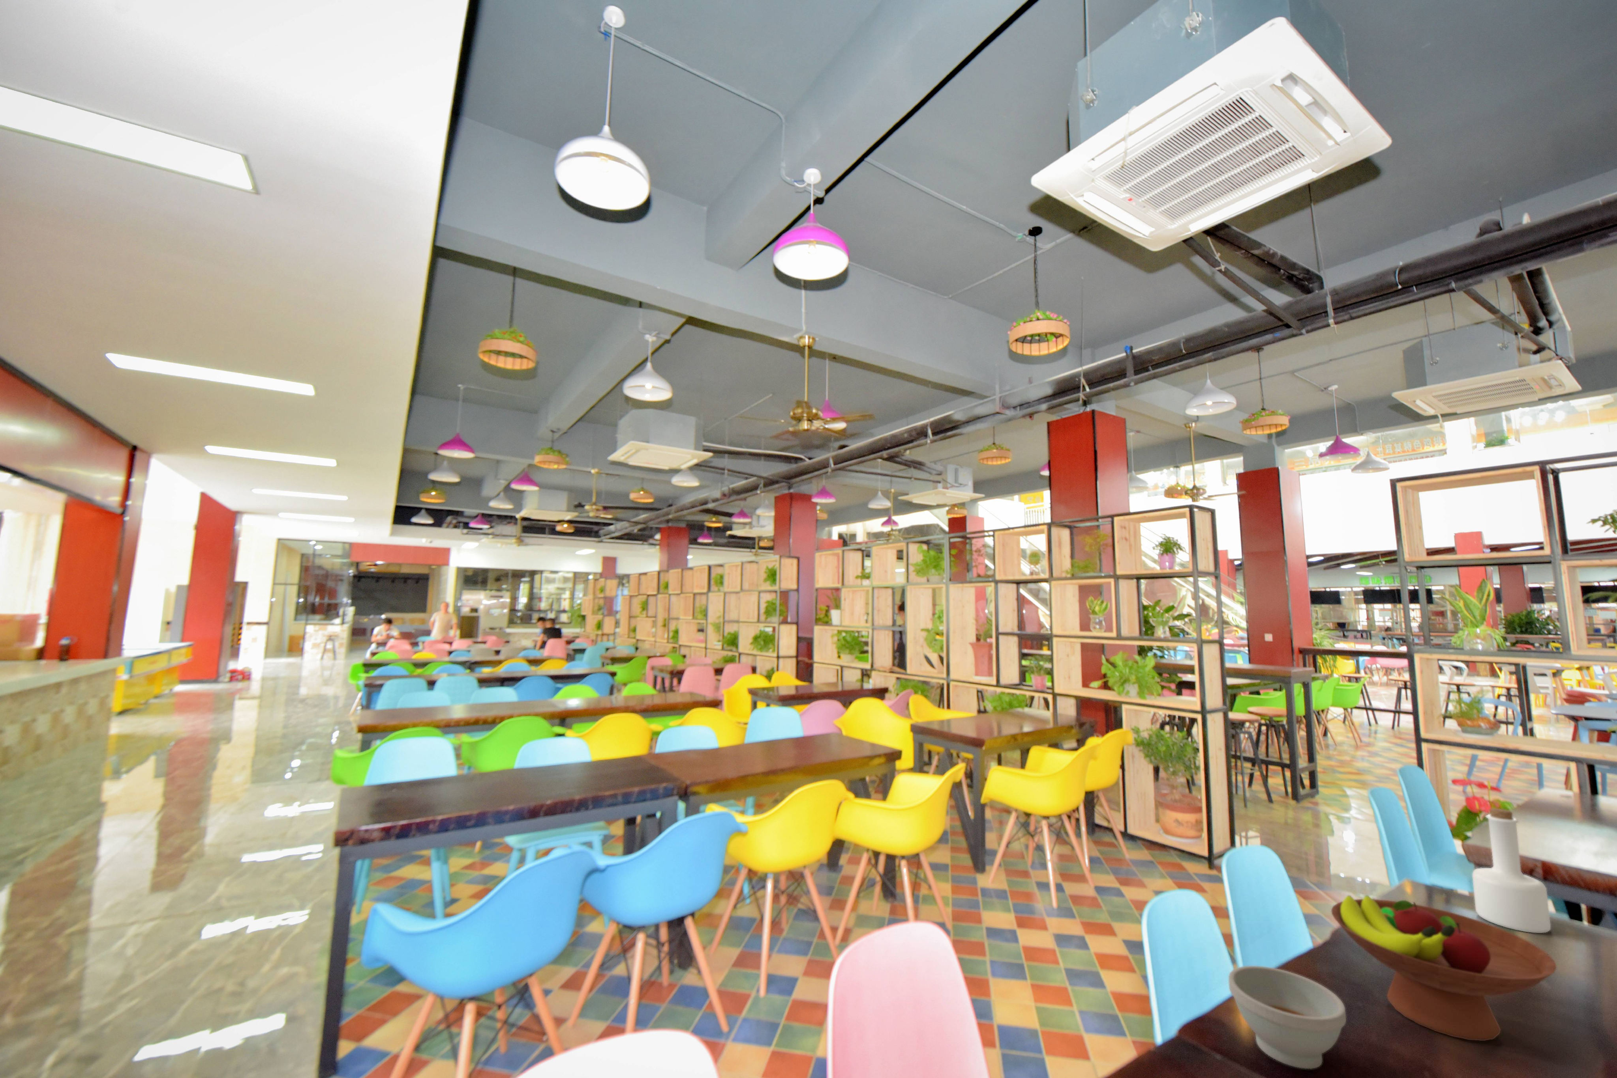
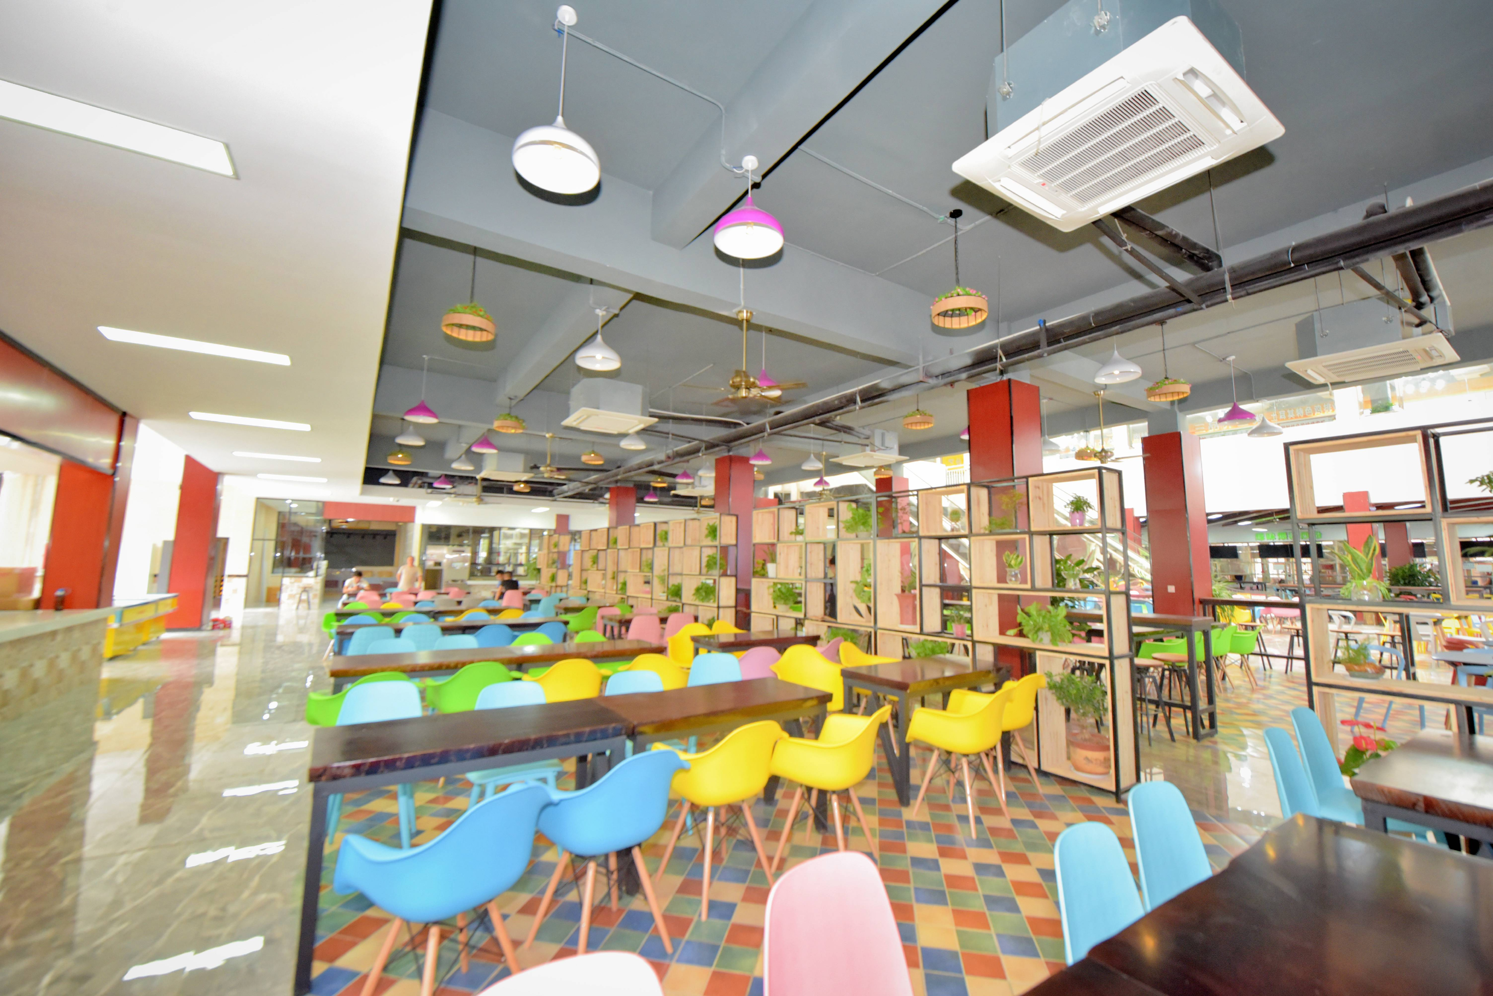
- fruit bowl [1330,895,1557,1042]
- bottle [1471,808,1551,934]
- bowl [1228,965,1346,1070]
